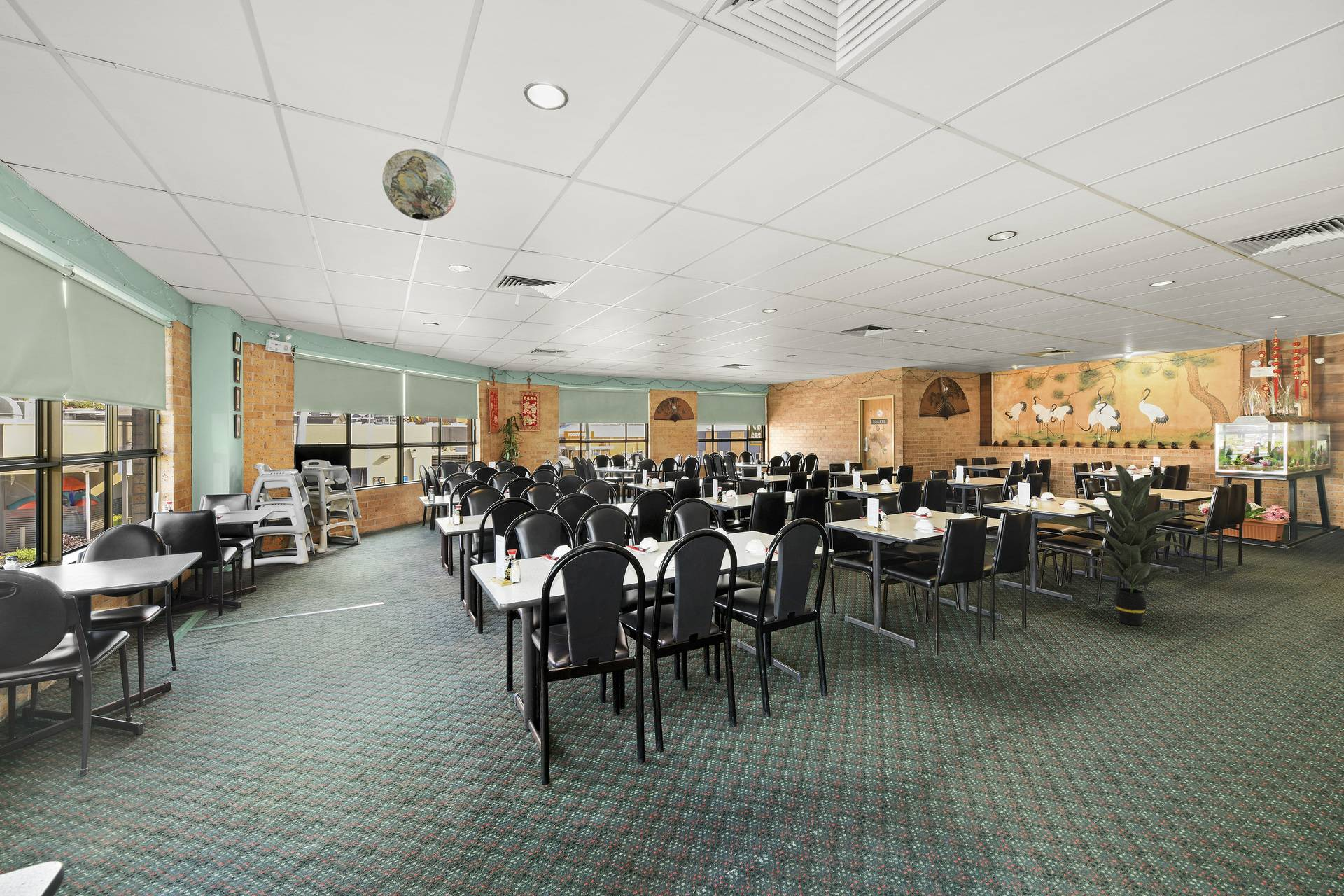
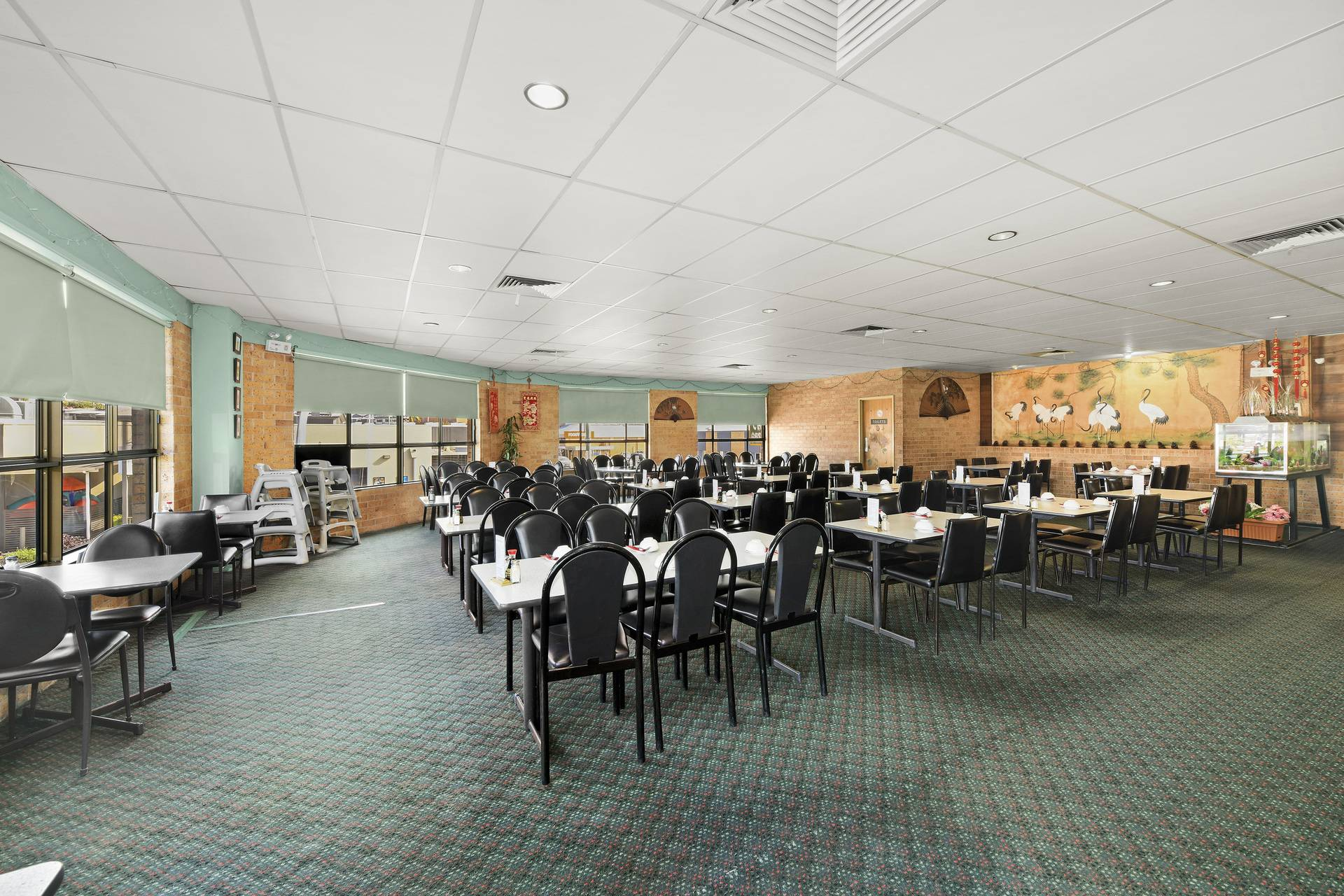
- paper lantern [381,148,457,221]
- indoor plant [1071,463,1202,626]
